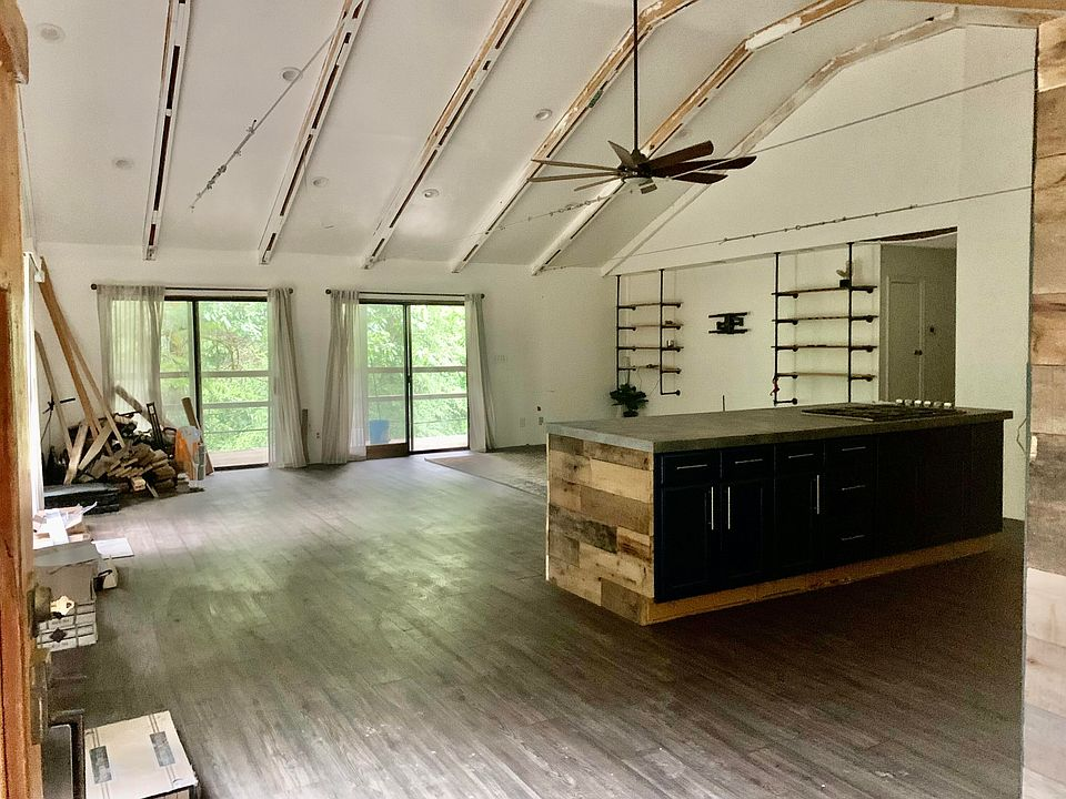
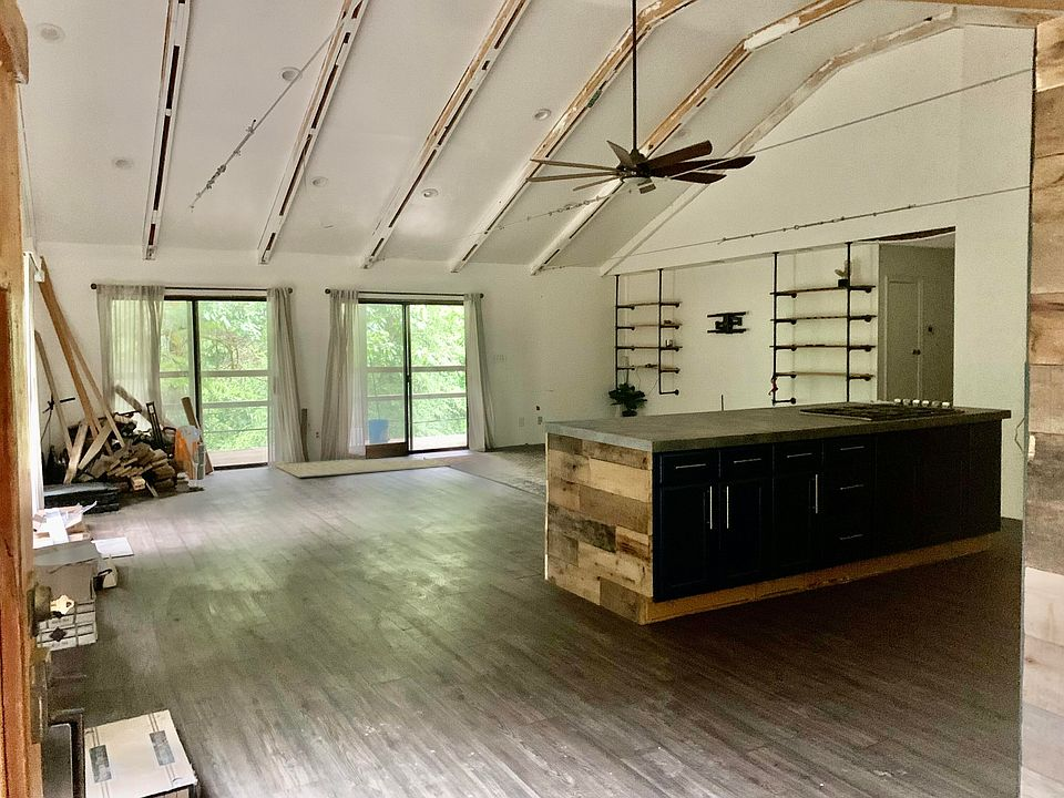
+ rug [273,458,451,479]
